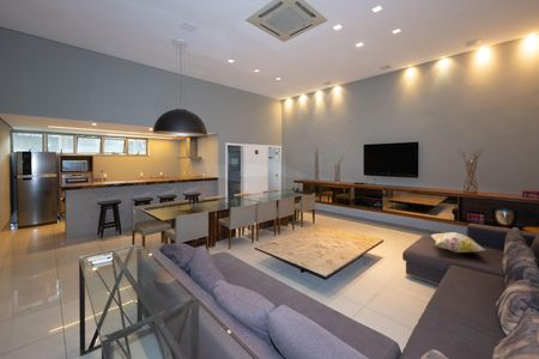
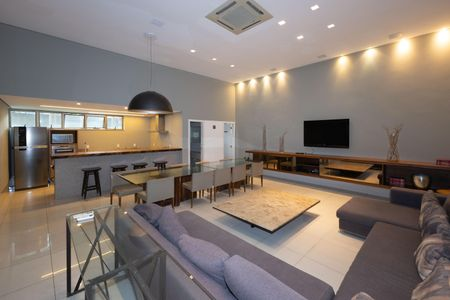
- decorative pillow [430,231,485,254]
